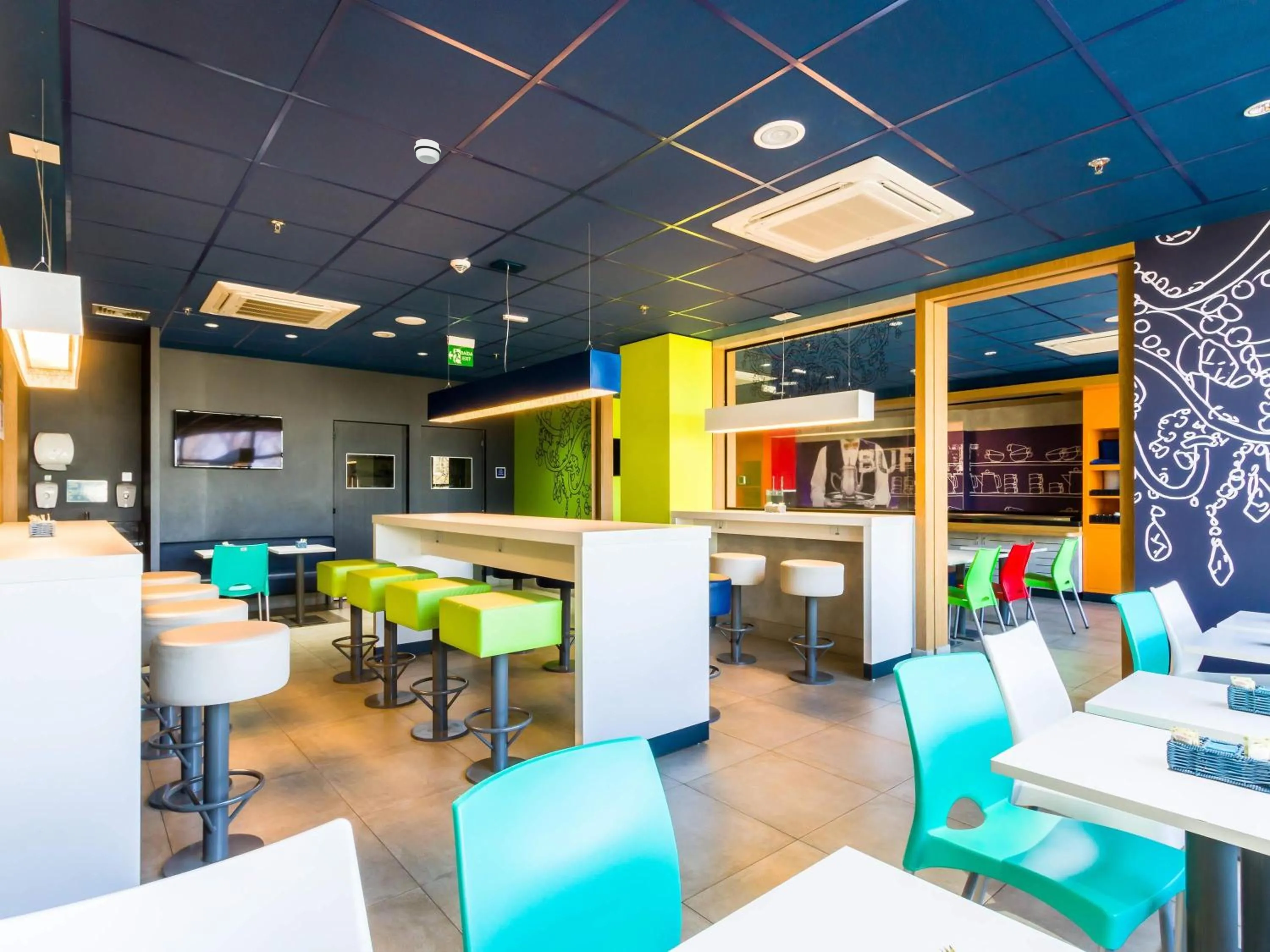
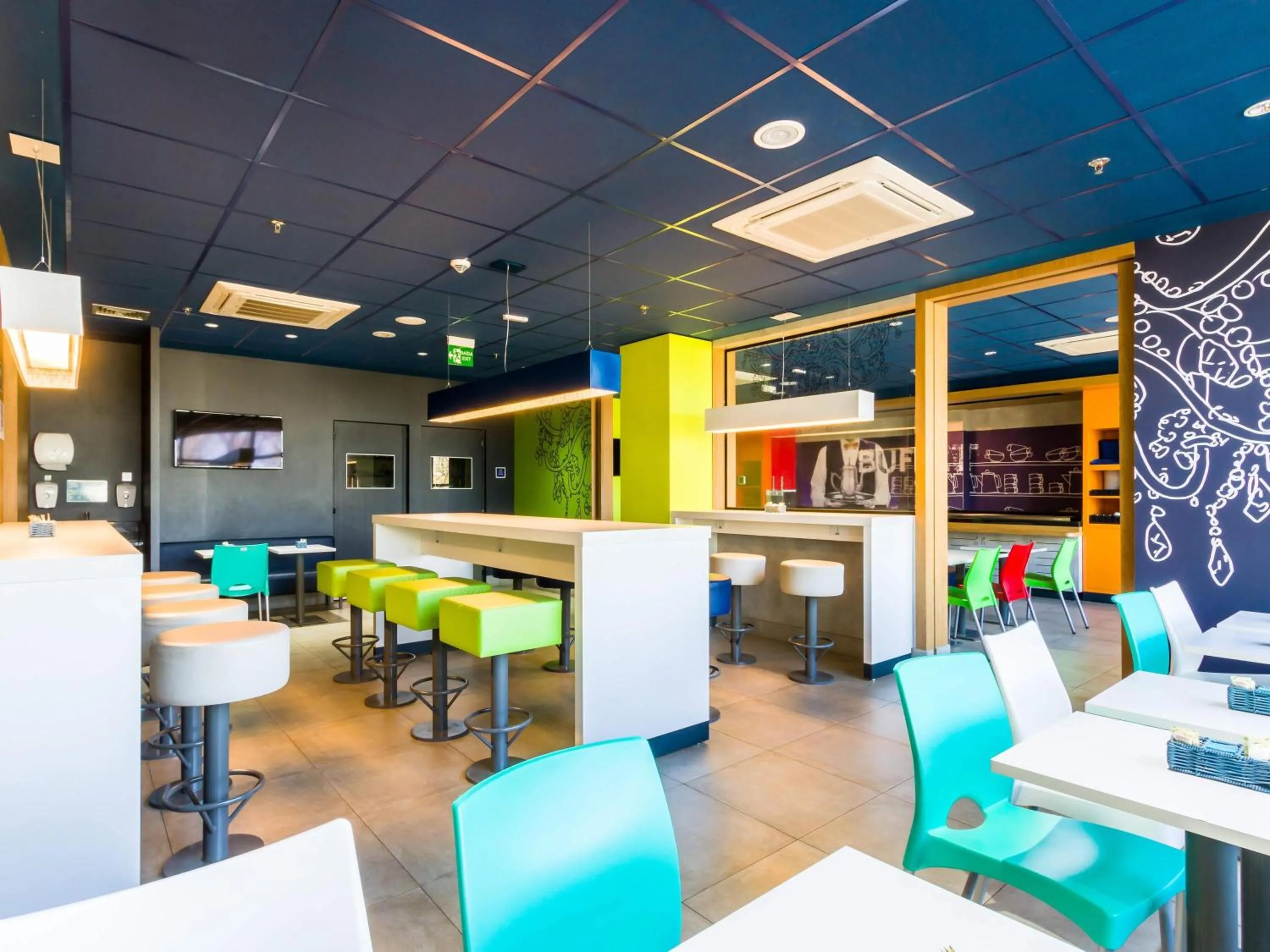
- smoke detector [414,139,442,164]
